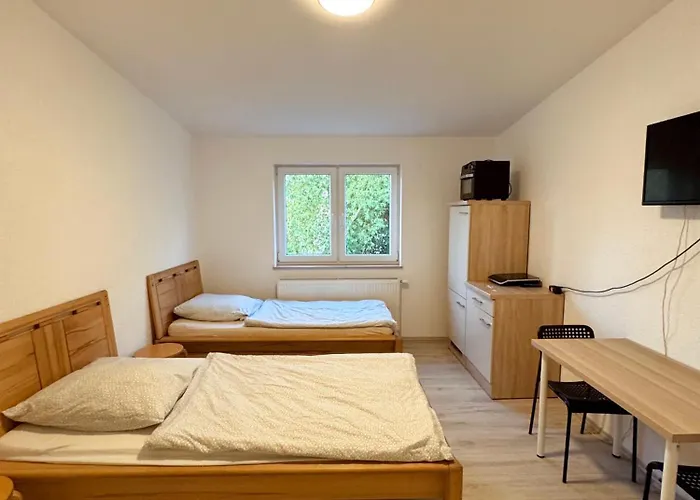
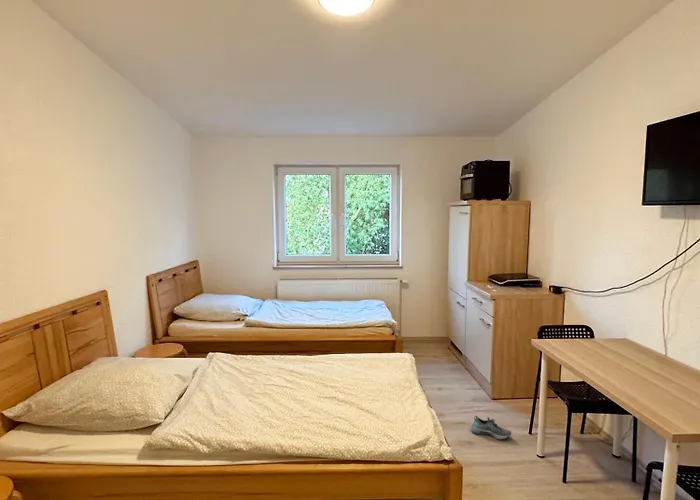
+ shoe [469,415,512,440]
